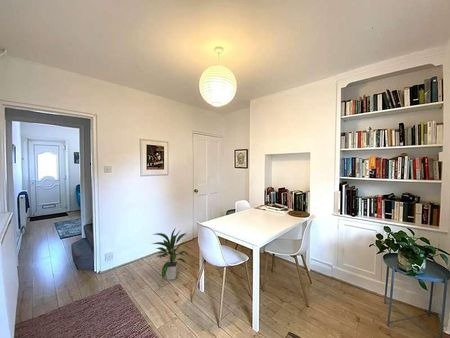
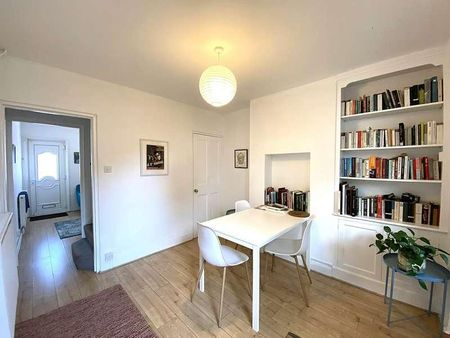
- indoor plant [151,228,191,281]
